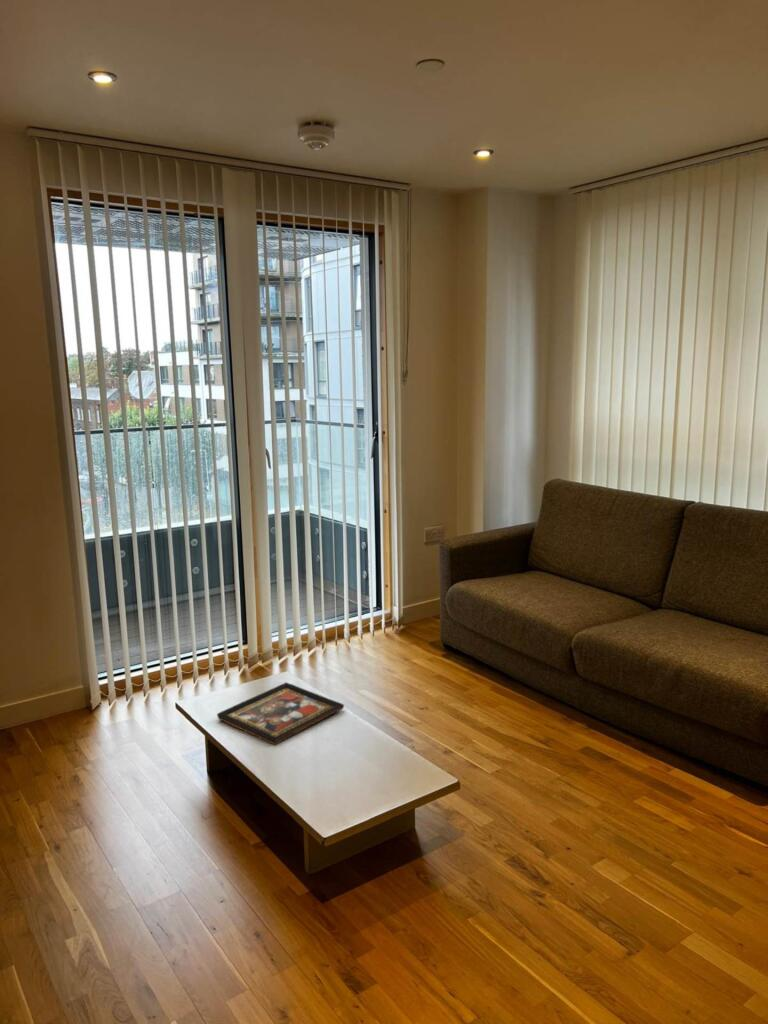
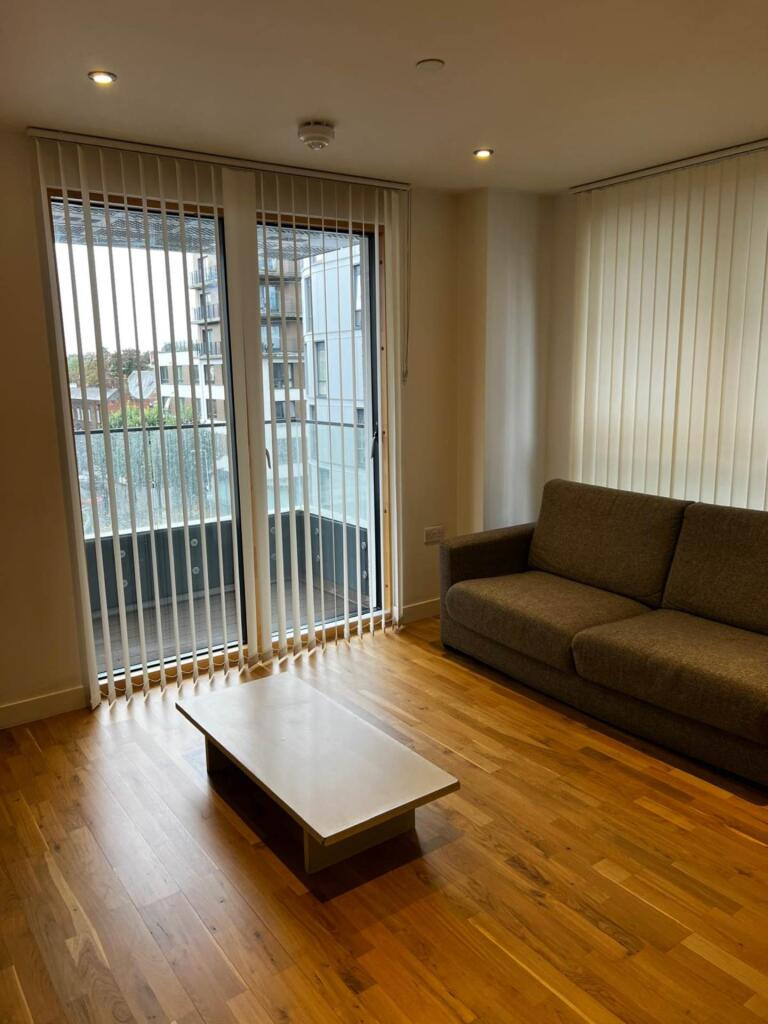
- decorative tray [216,681,345,746]
